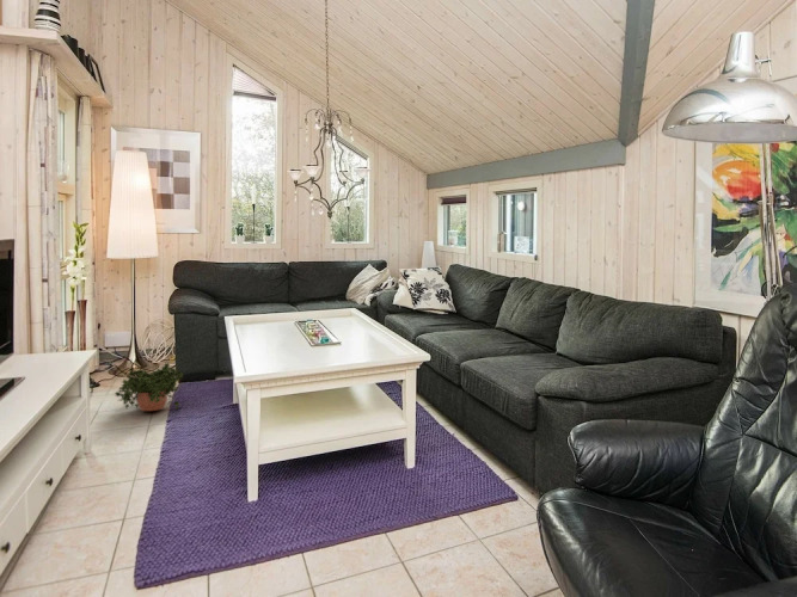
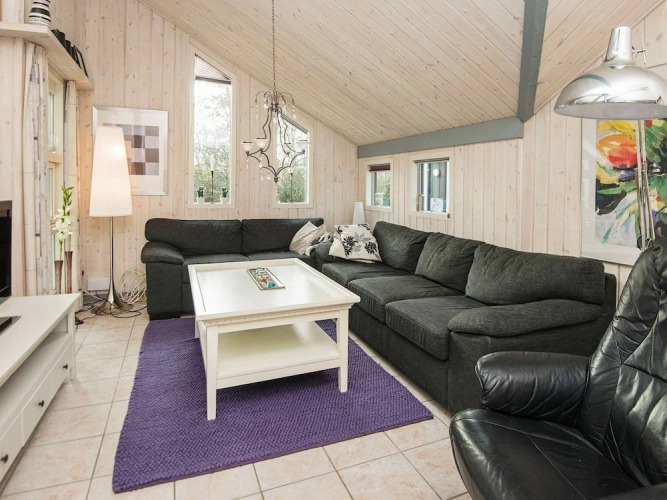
- potted plant [114,361,184,412]
